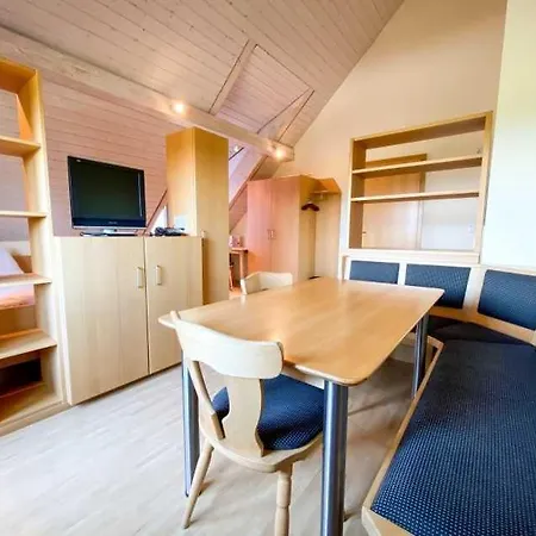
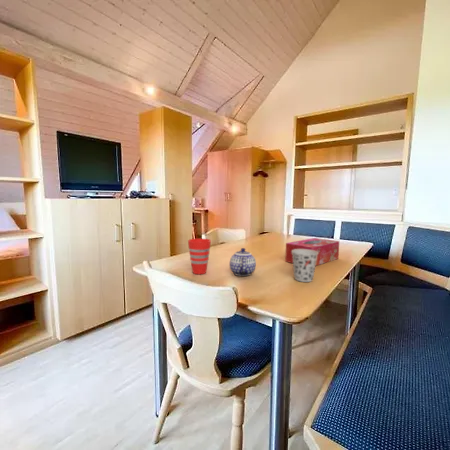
+ tissue box [284,237,340,267]
+ teapot [229,247,257,277]
+ cup [292,249,318,283]
+ cup [187,238,212,275]
